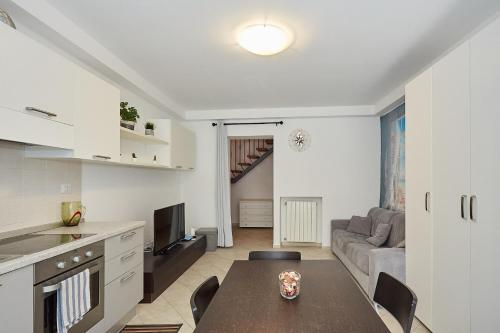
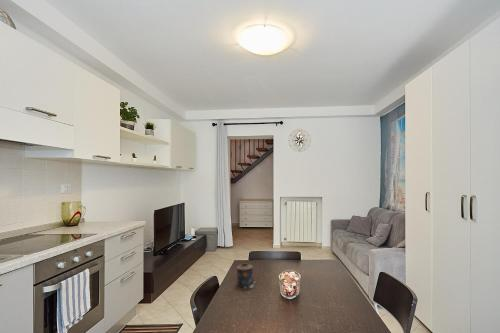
+ candle [236,263,256,289]
